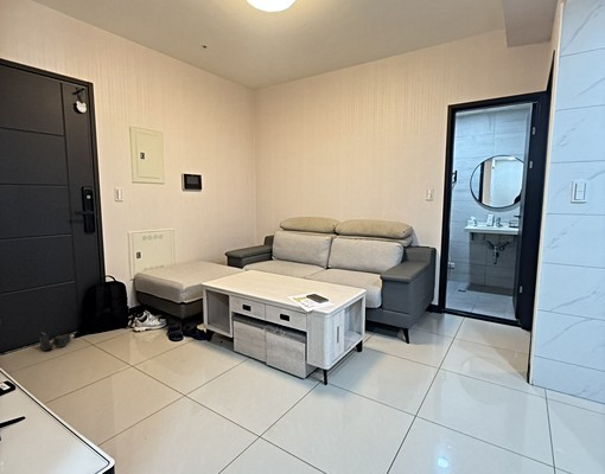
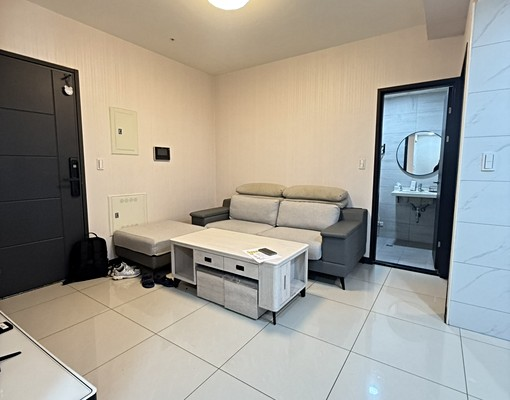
- boots [38,331,72,352]
